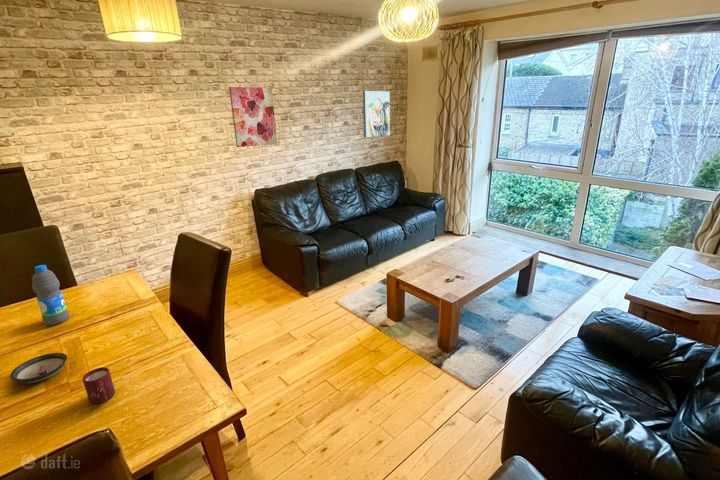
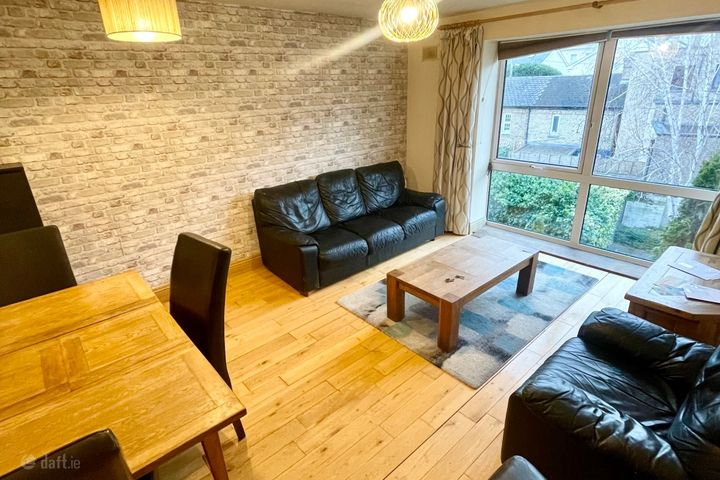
- saucer [9,352,68,384]
- wall art [228,86,278,148]
- wall art [362,90,391,138]
- cup [81,366,116,405]
- water bottle [31,264,70,326]
